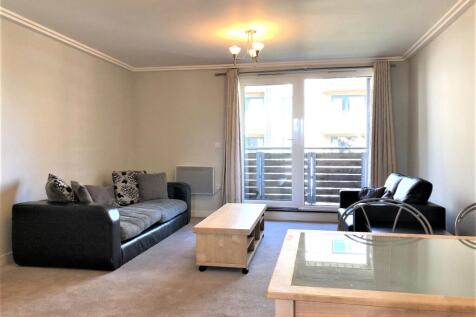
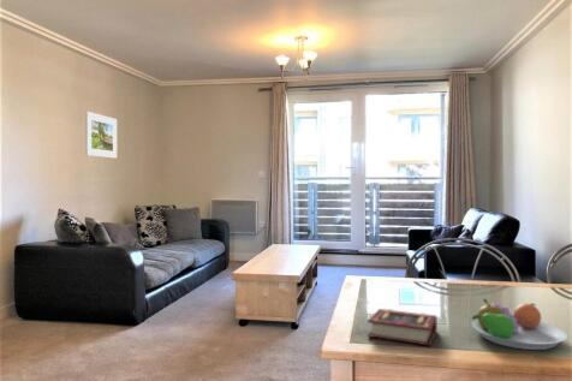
+ fruit bowl [471,297,568,351]
+ book [367,308,439,347]
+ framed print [84,111,118,160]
